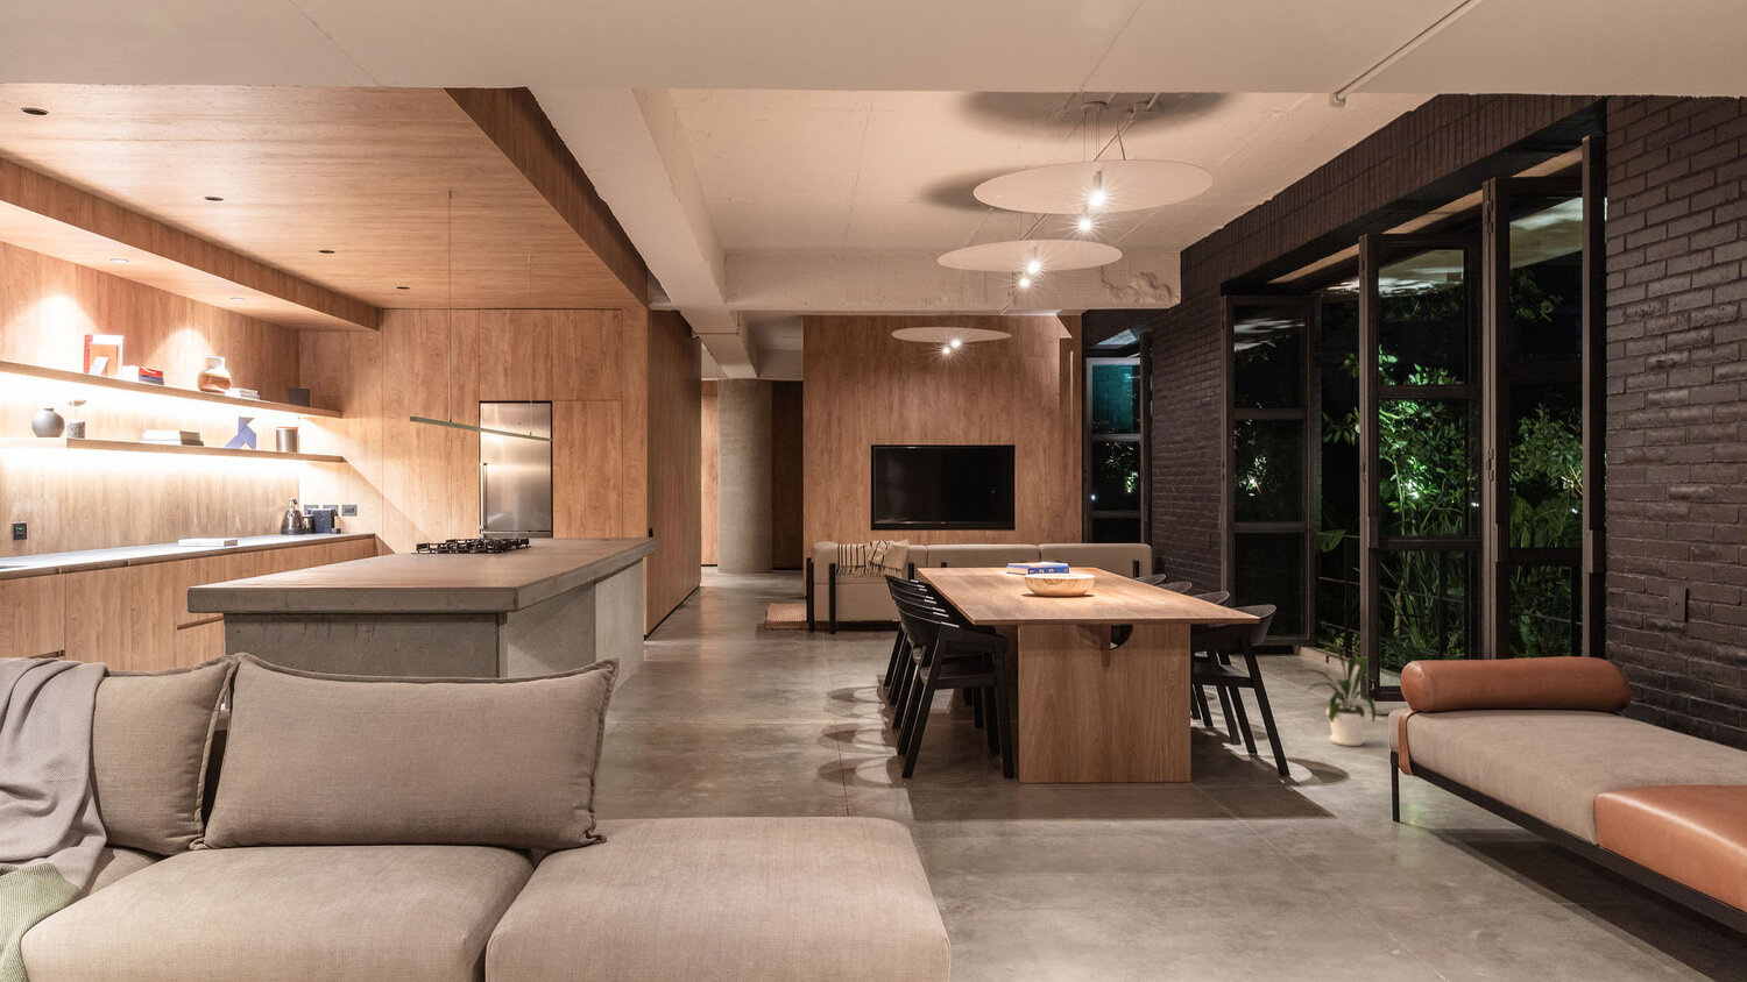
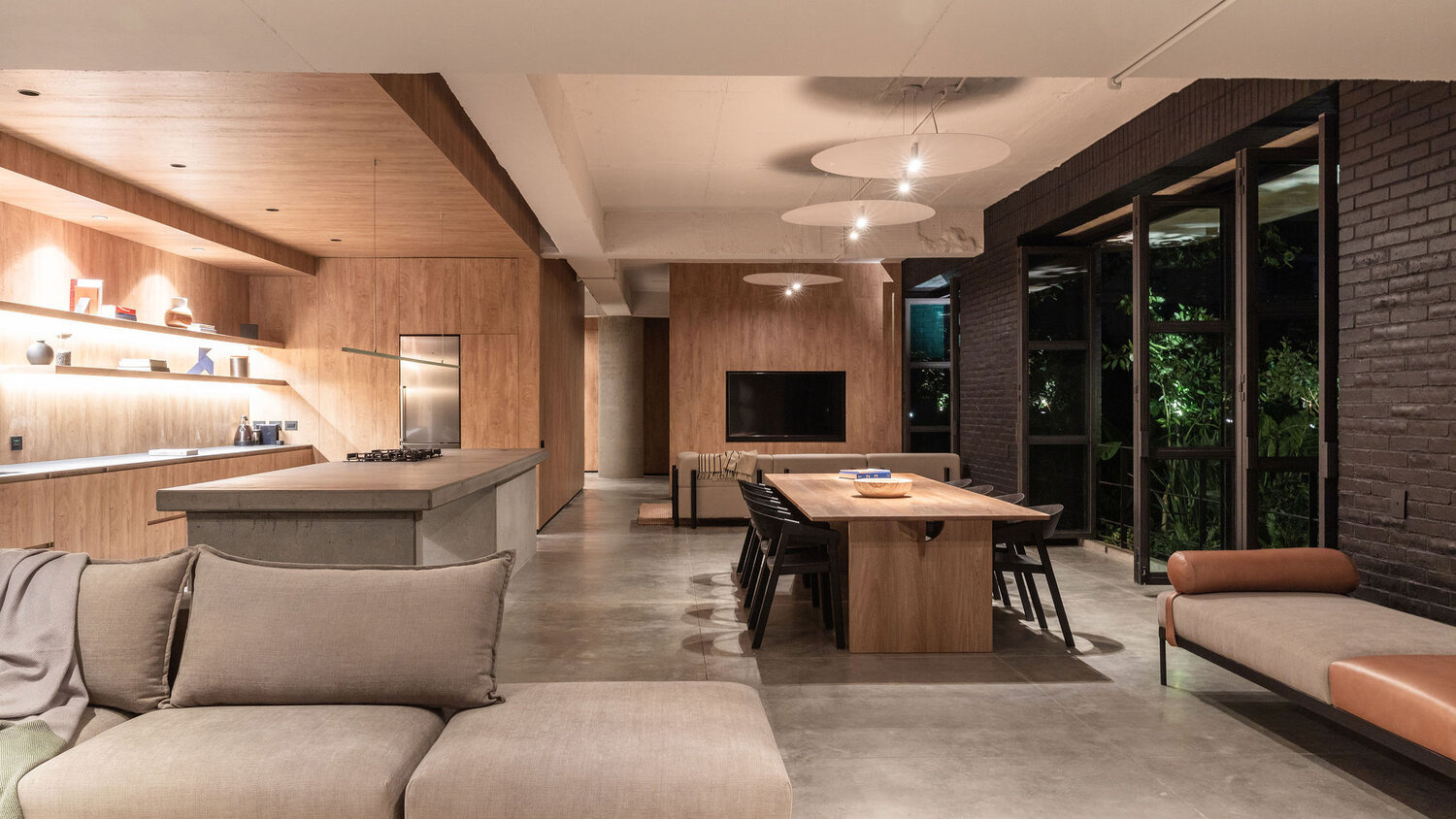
- house plant [1286,639,1377,747]
